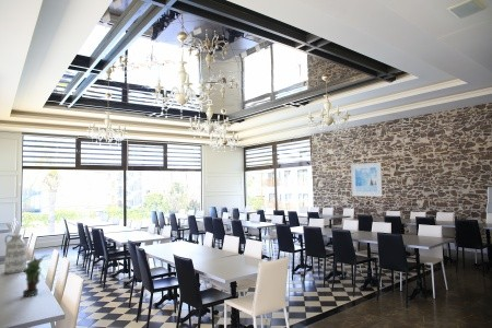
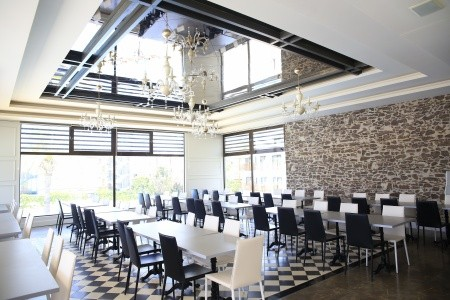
- potted plant [21,254,49,297]
- vase [3,234,27,274]
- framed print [350,162,384,198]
